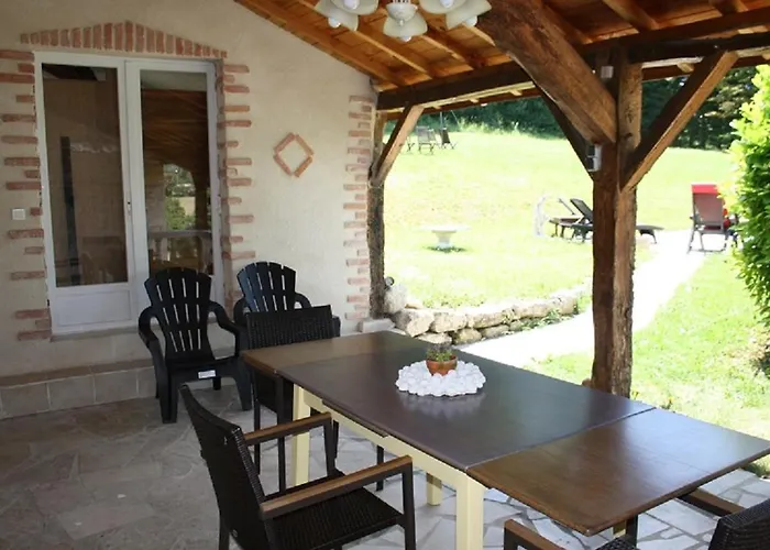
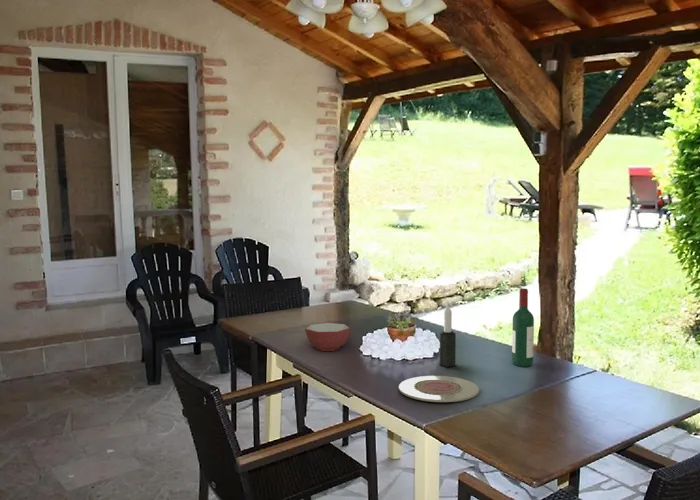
+ candle [439,302,457,368]
+ bowl [304,322,352,352]
+ plate [398,375,480,403]
+ wine bottle [511,288,535,367]
